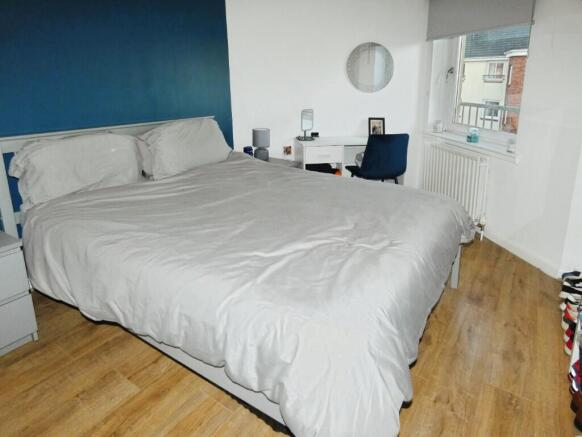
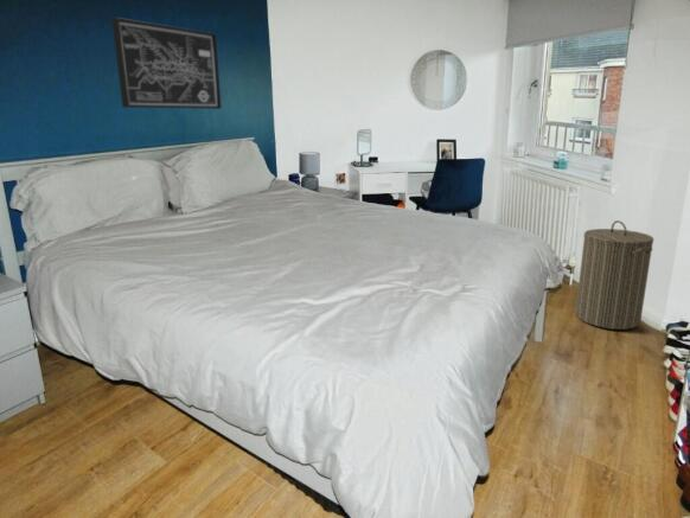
+ wall art [110,17,223,110]
+ laundry hamper [574,219,654,331]
